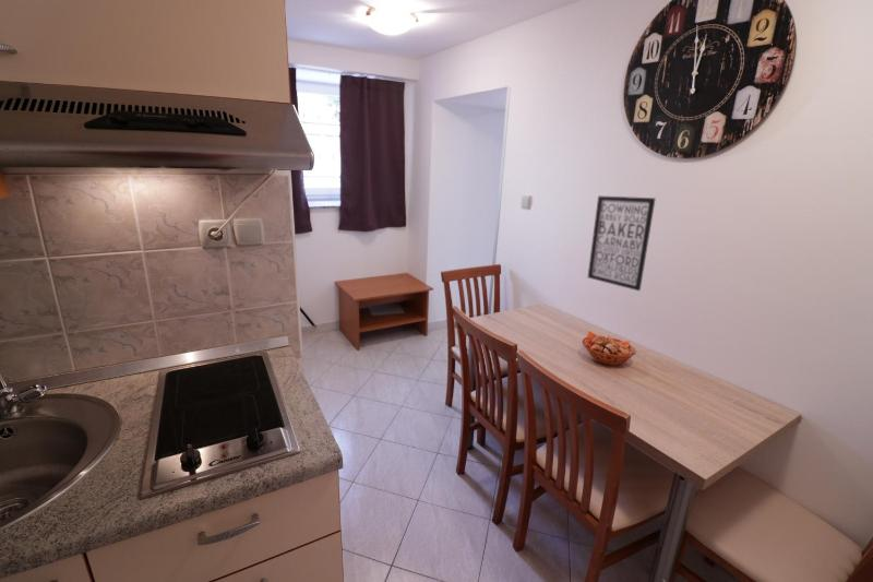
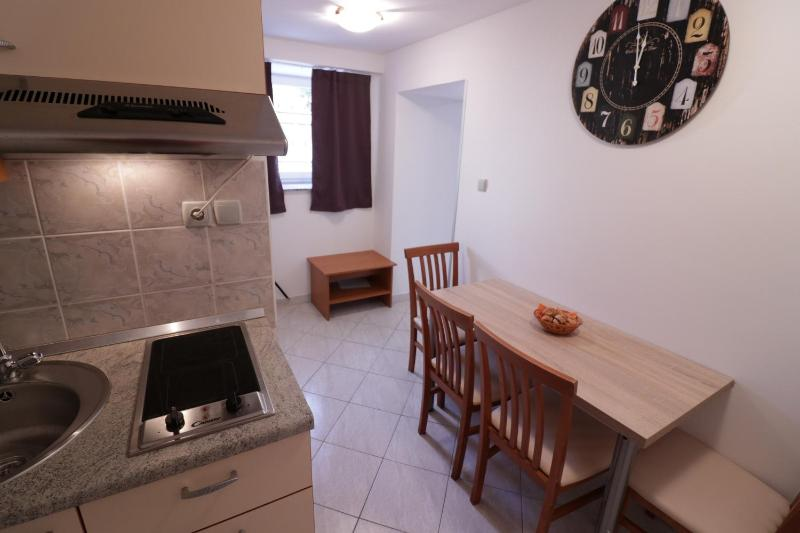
- wall art [587,194,657,292]
